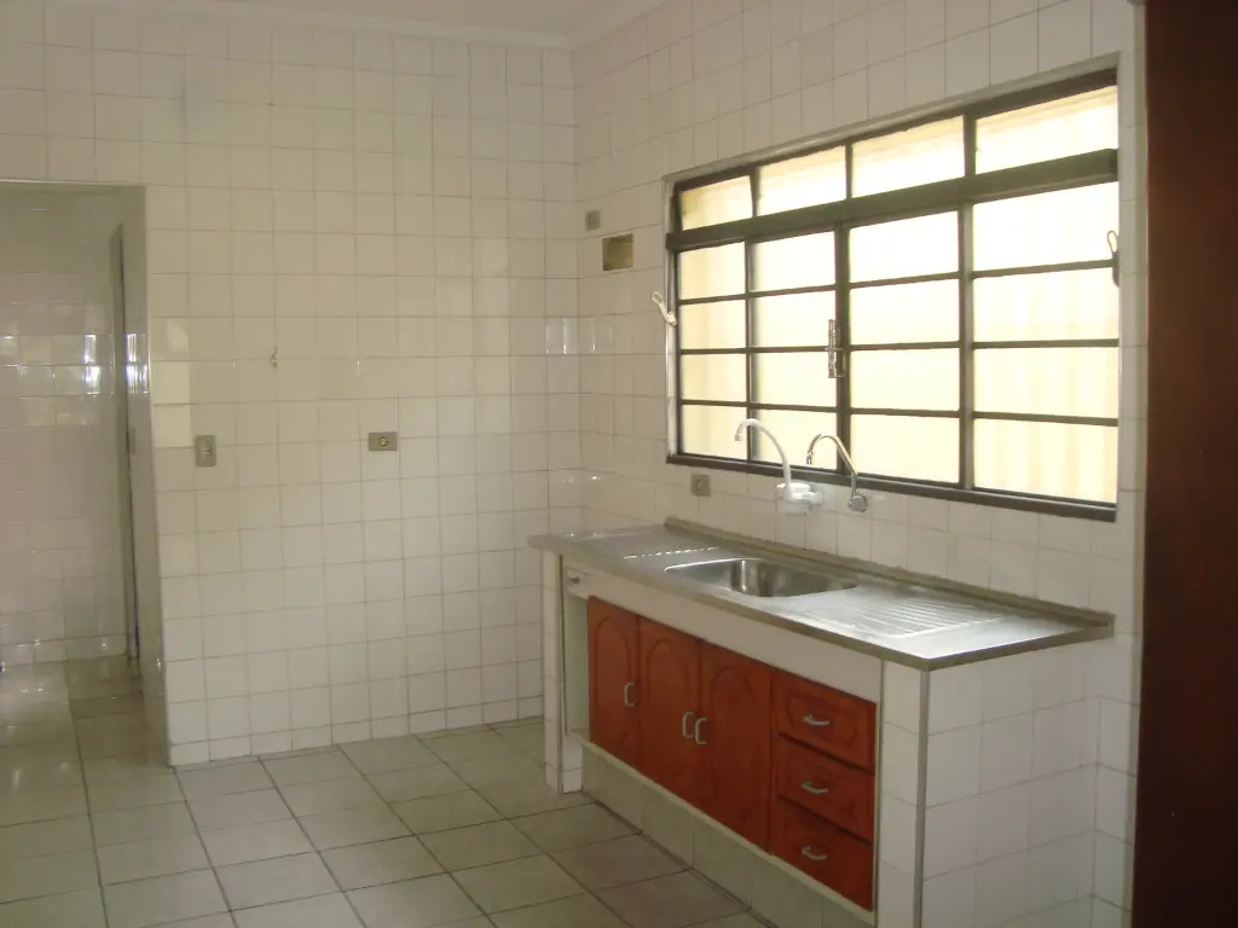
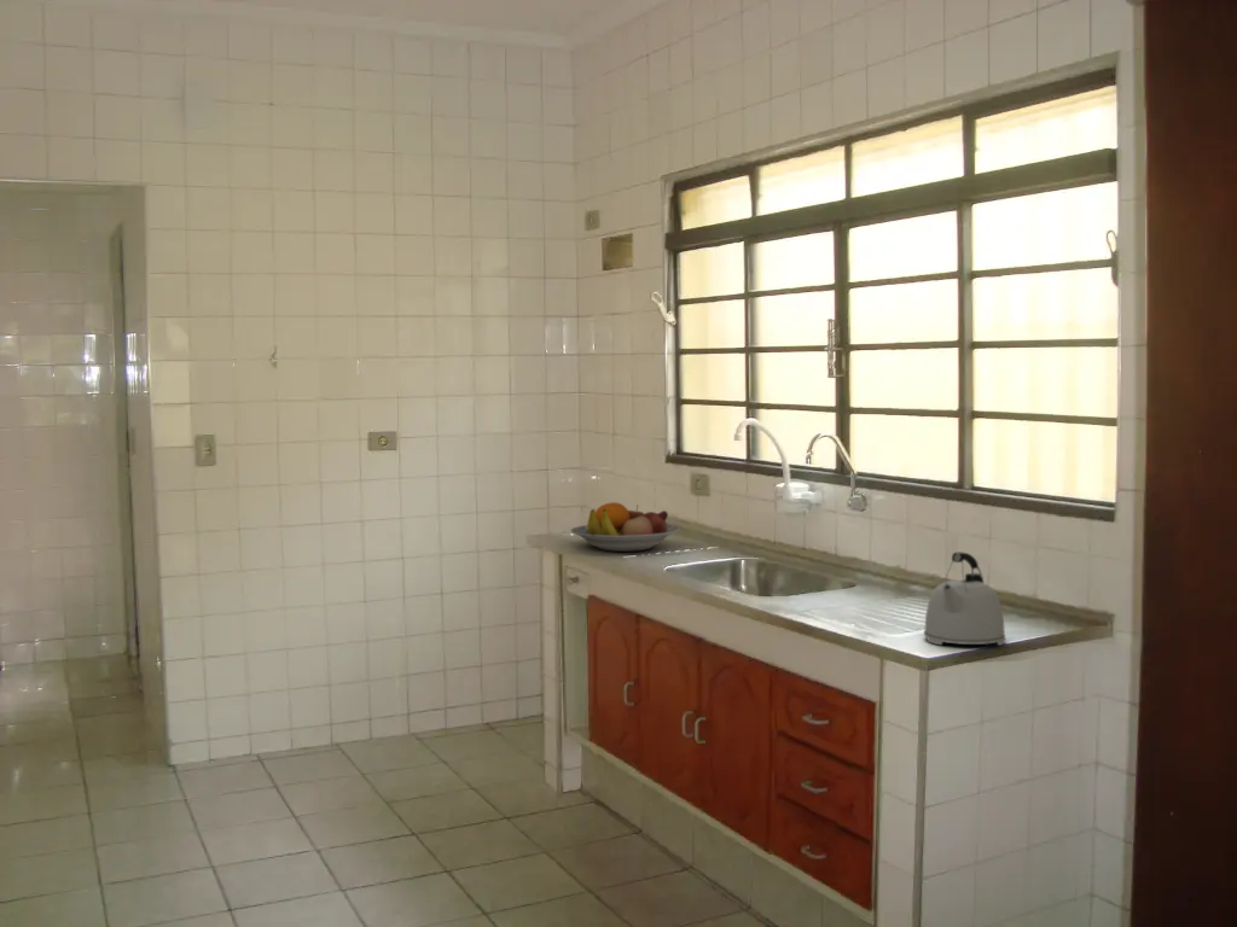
+ fruit bowl [569,501,680,553]
+ kettle [923,552,1006,647]
